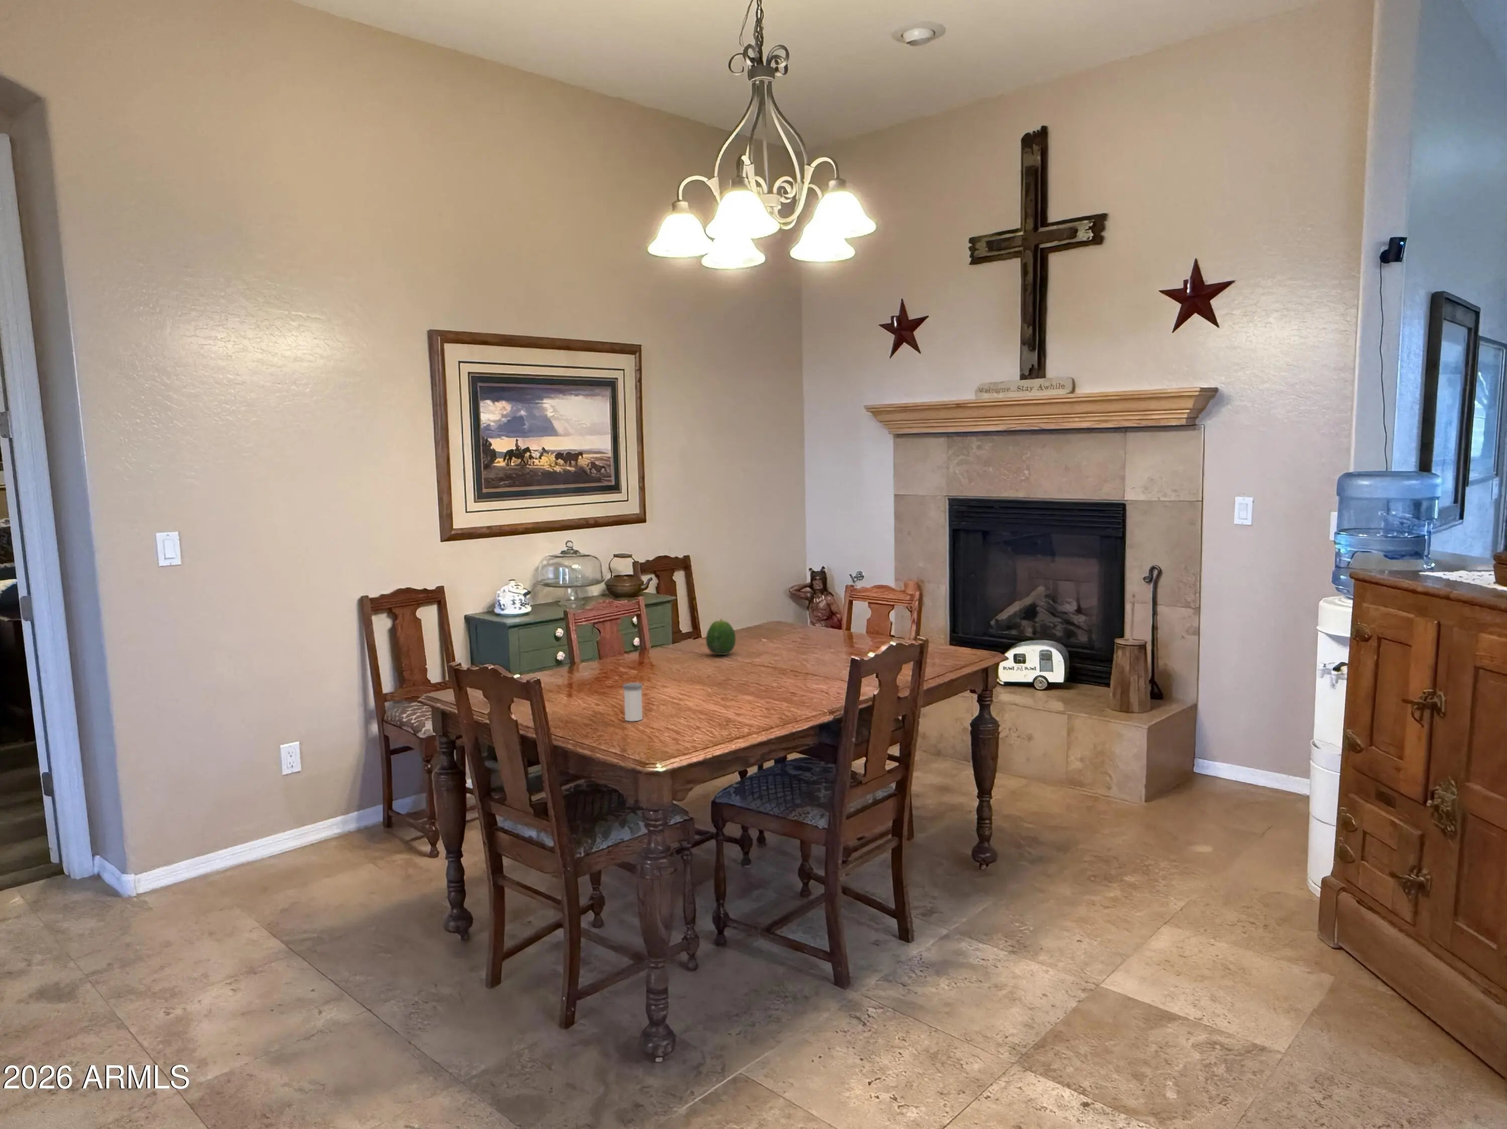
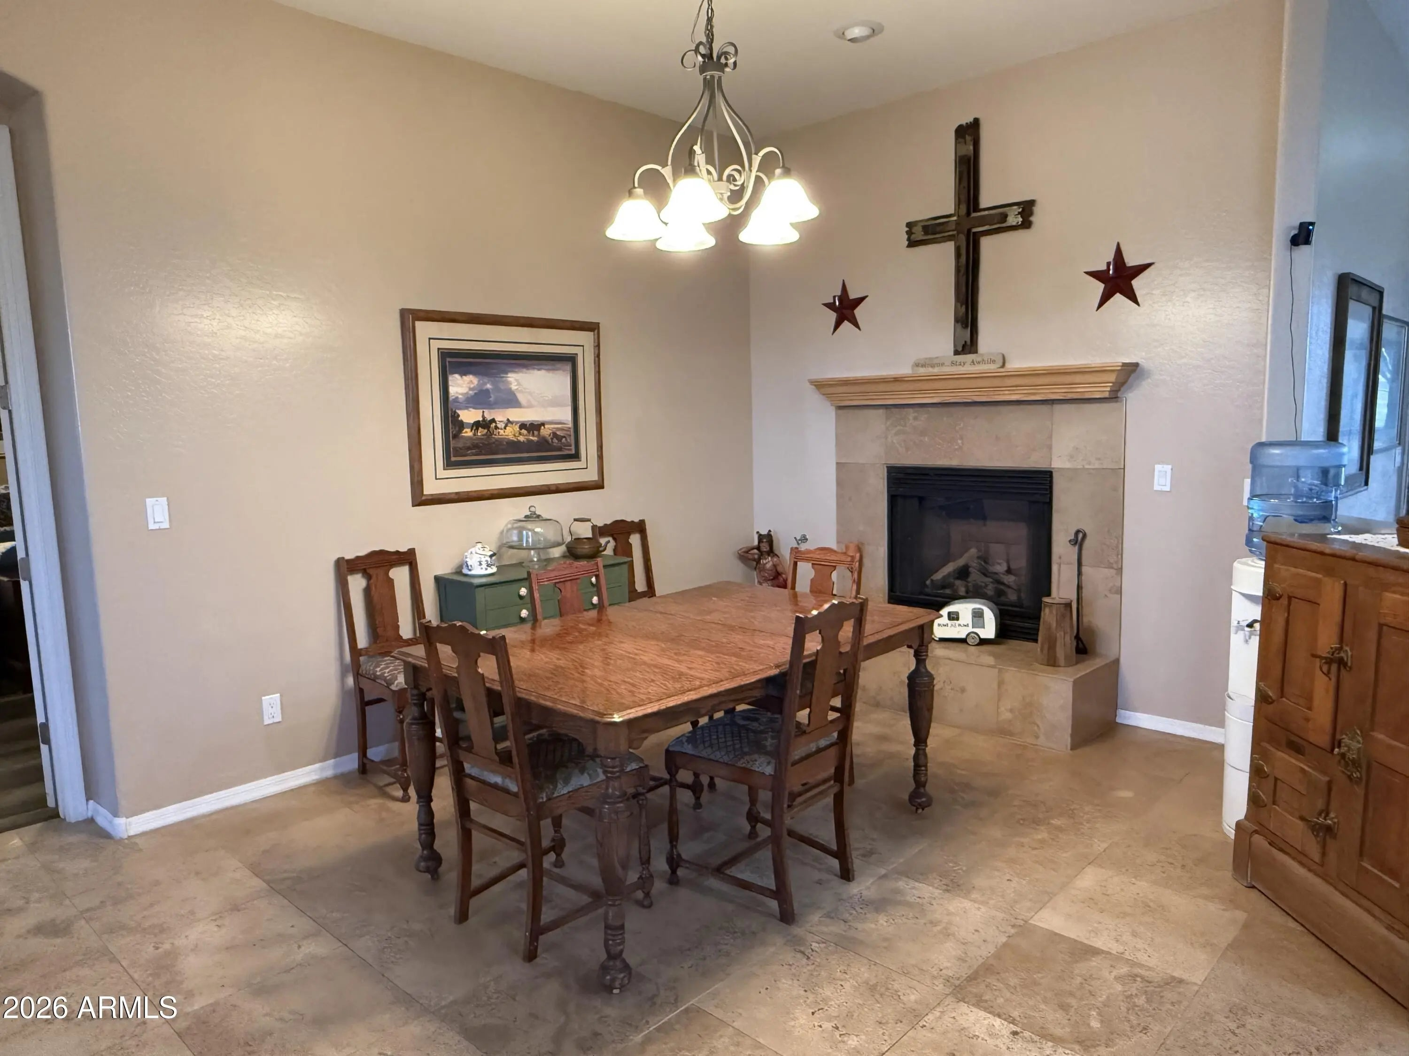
- salt shaker [623,682,643,722]
- fruit [705,618,737,656]
